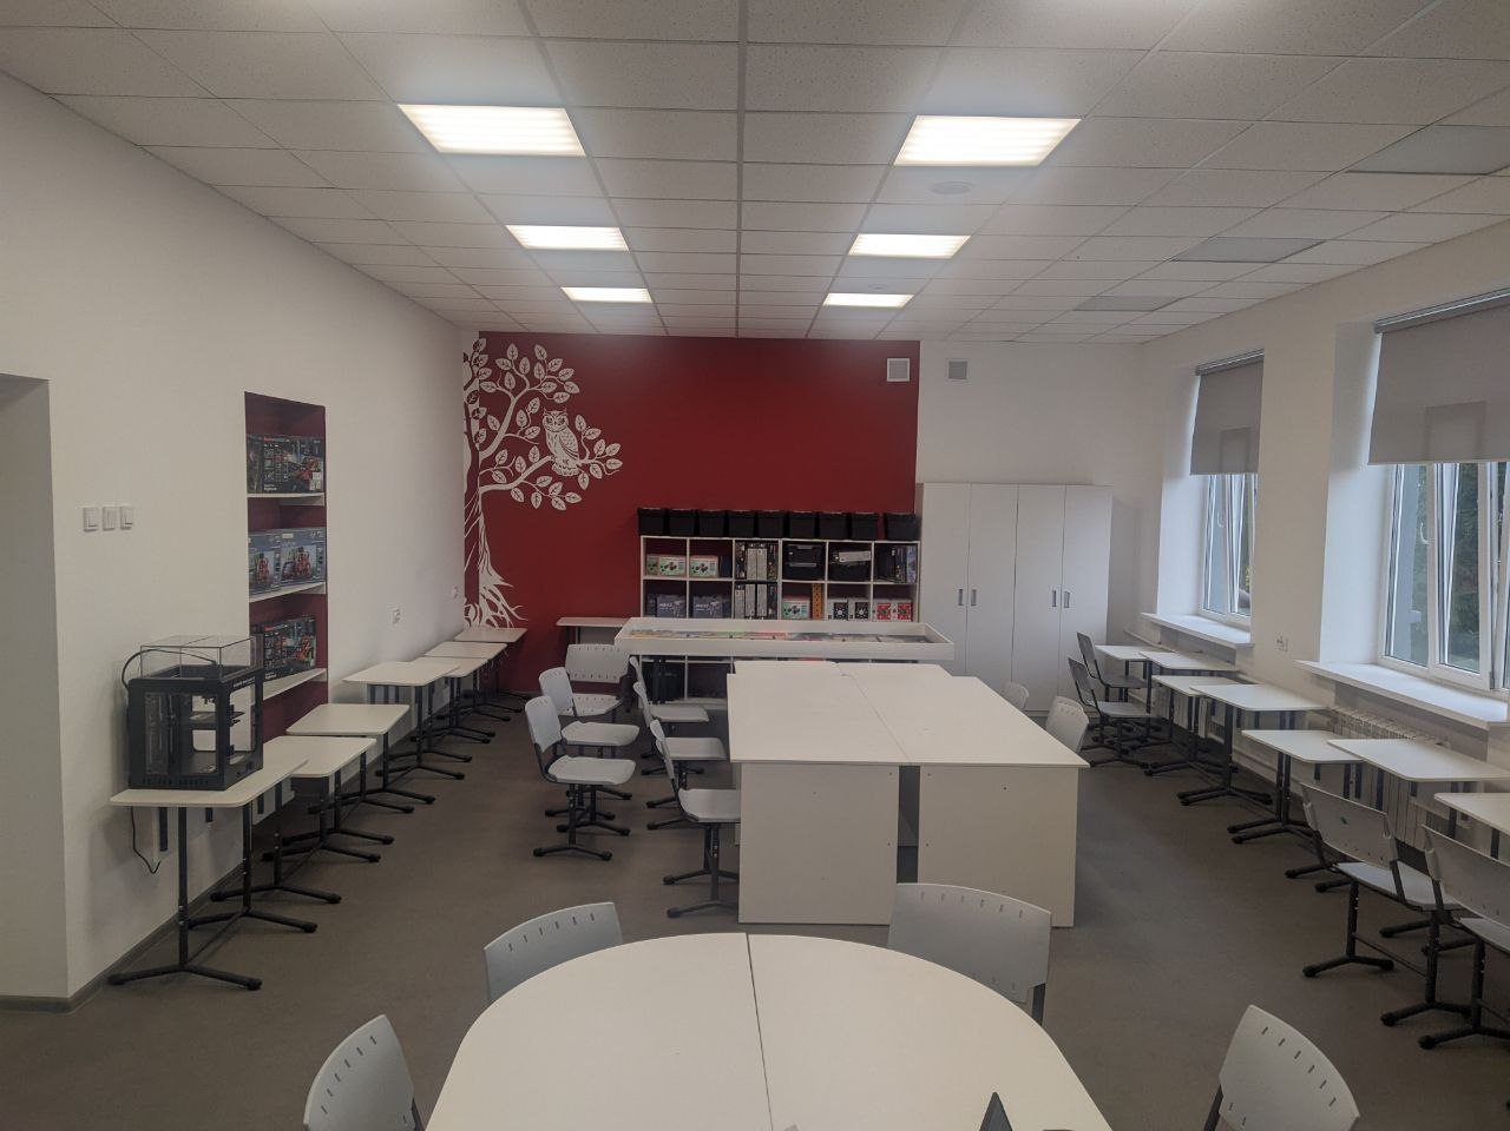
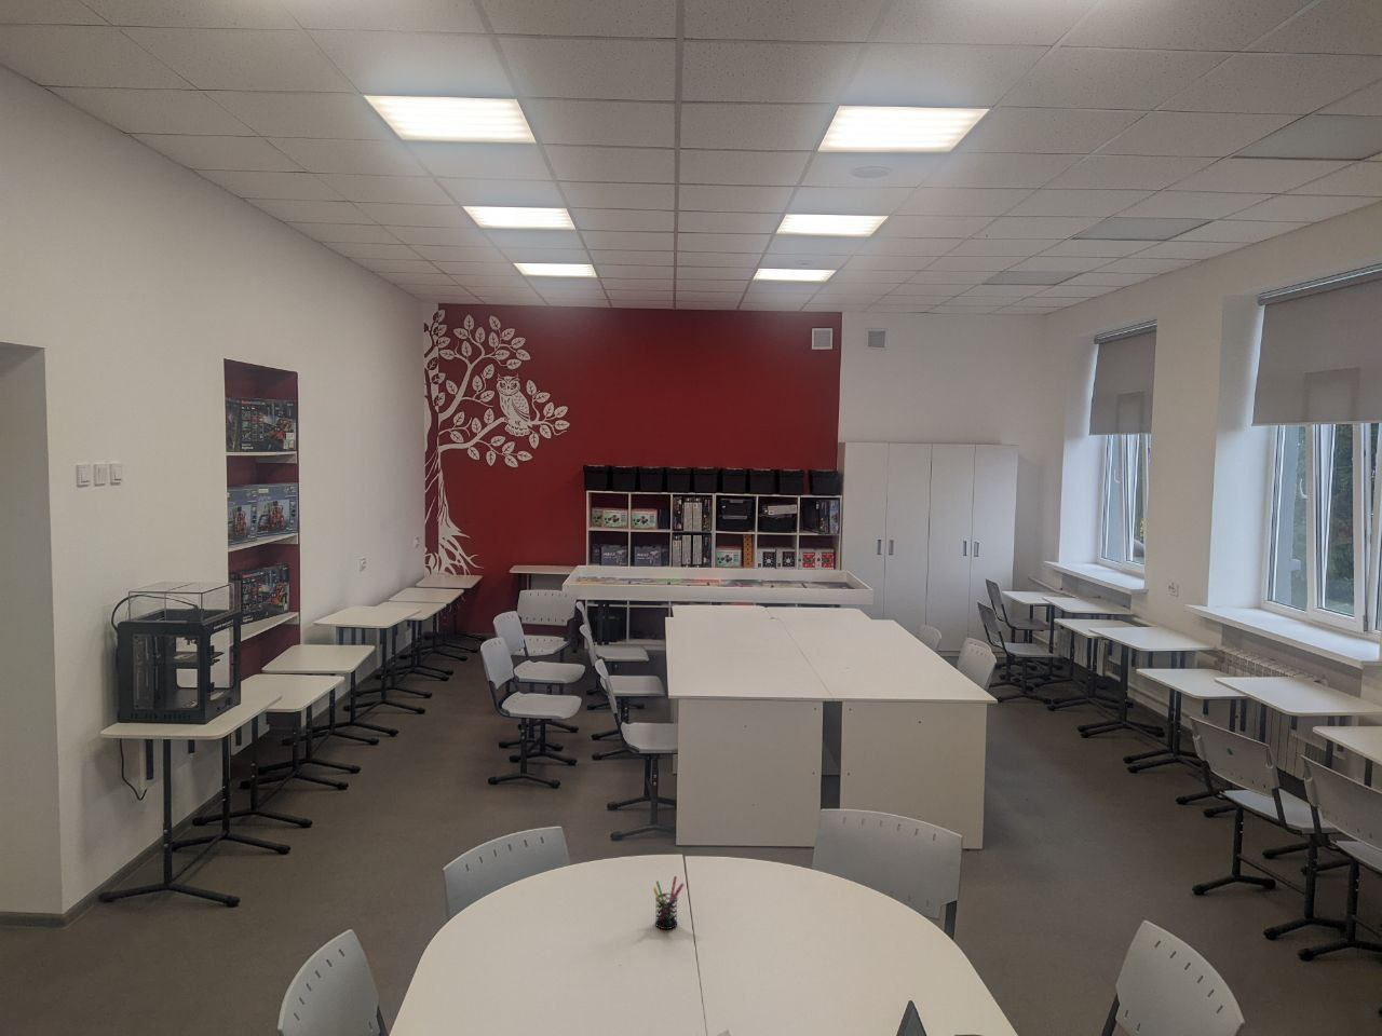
+ pen holder [652,875,684,930]
